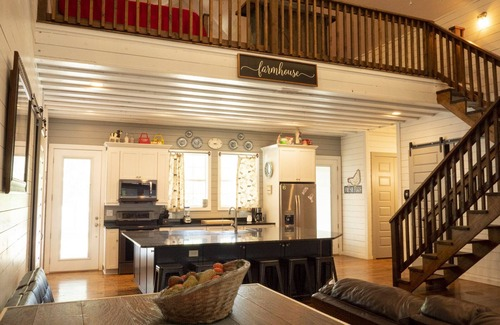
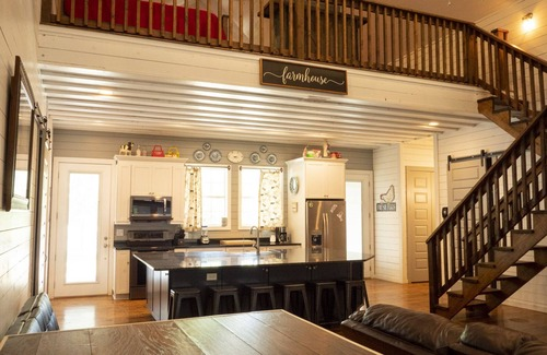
- fruit basket [151,258,251,325]
